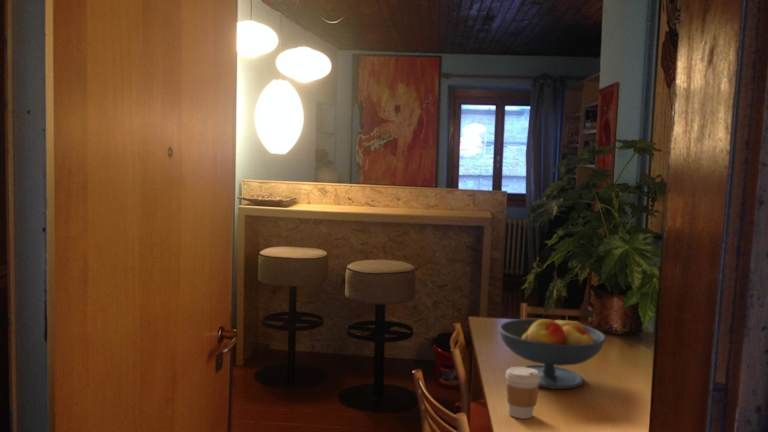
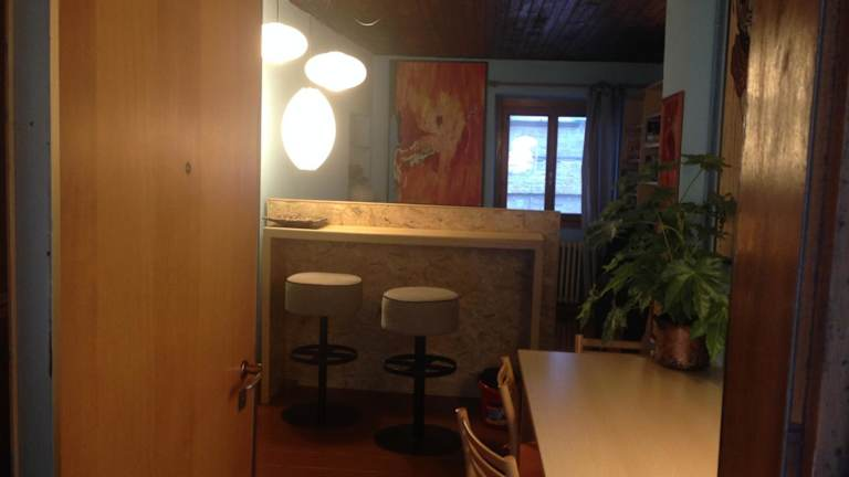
- coffee cup [504,366,540,420]
- fruit bowl [498,315,607,390]
